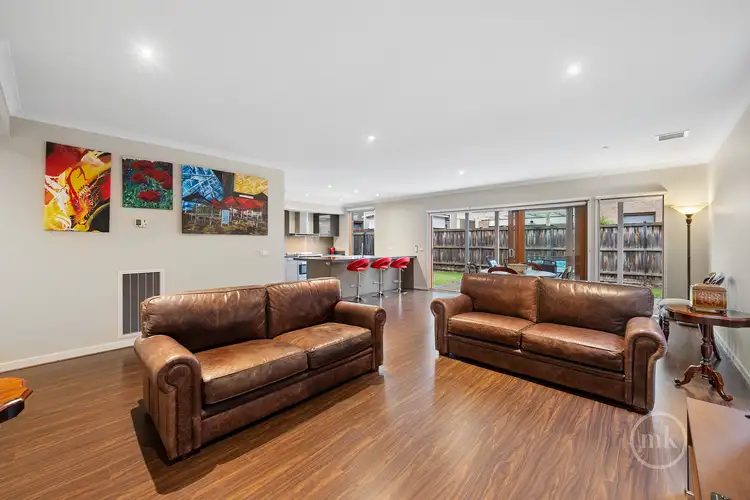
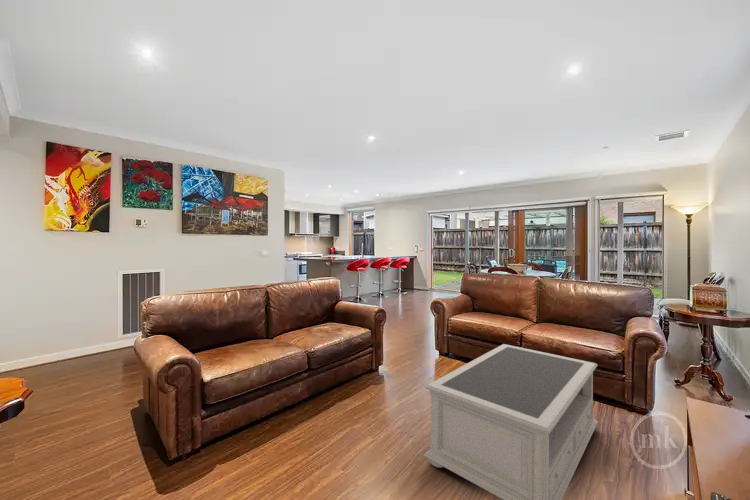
+ coffee table [423,343,599,500]
